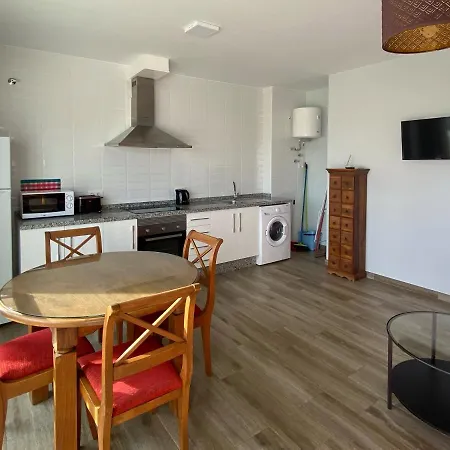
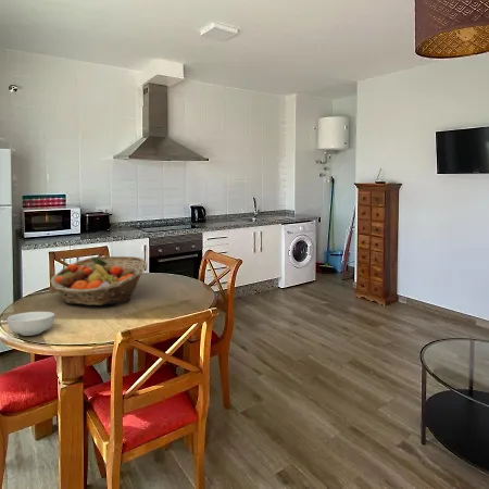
+ cereal bowl [7,311,55,337]
+ fruit basket [49,255,148,306]
